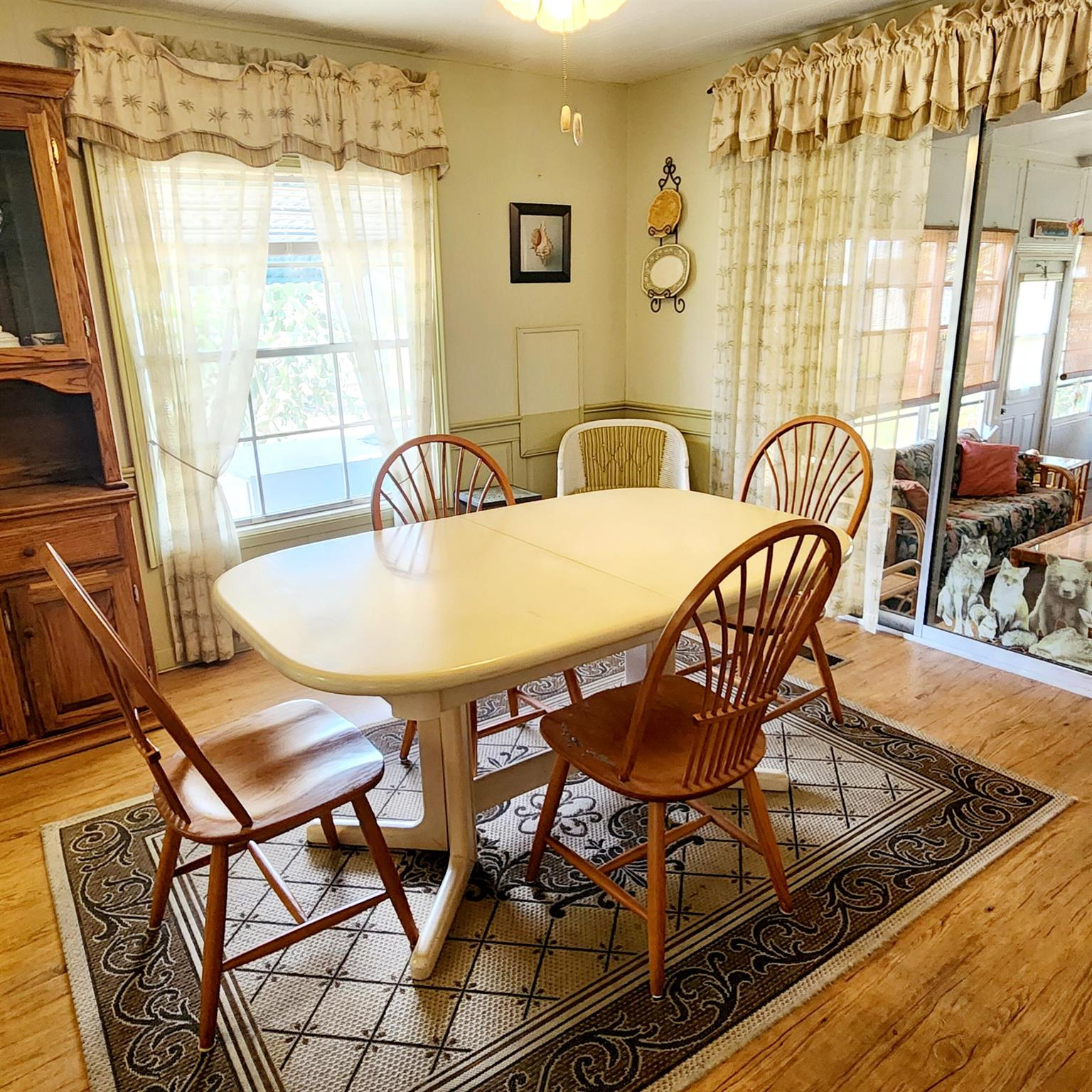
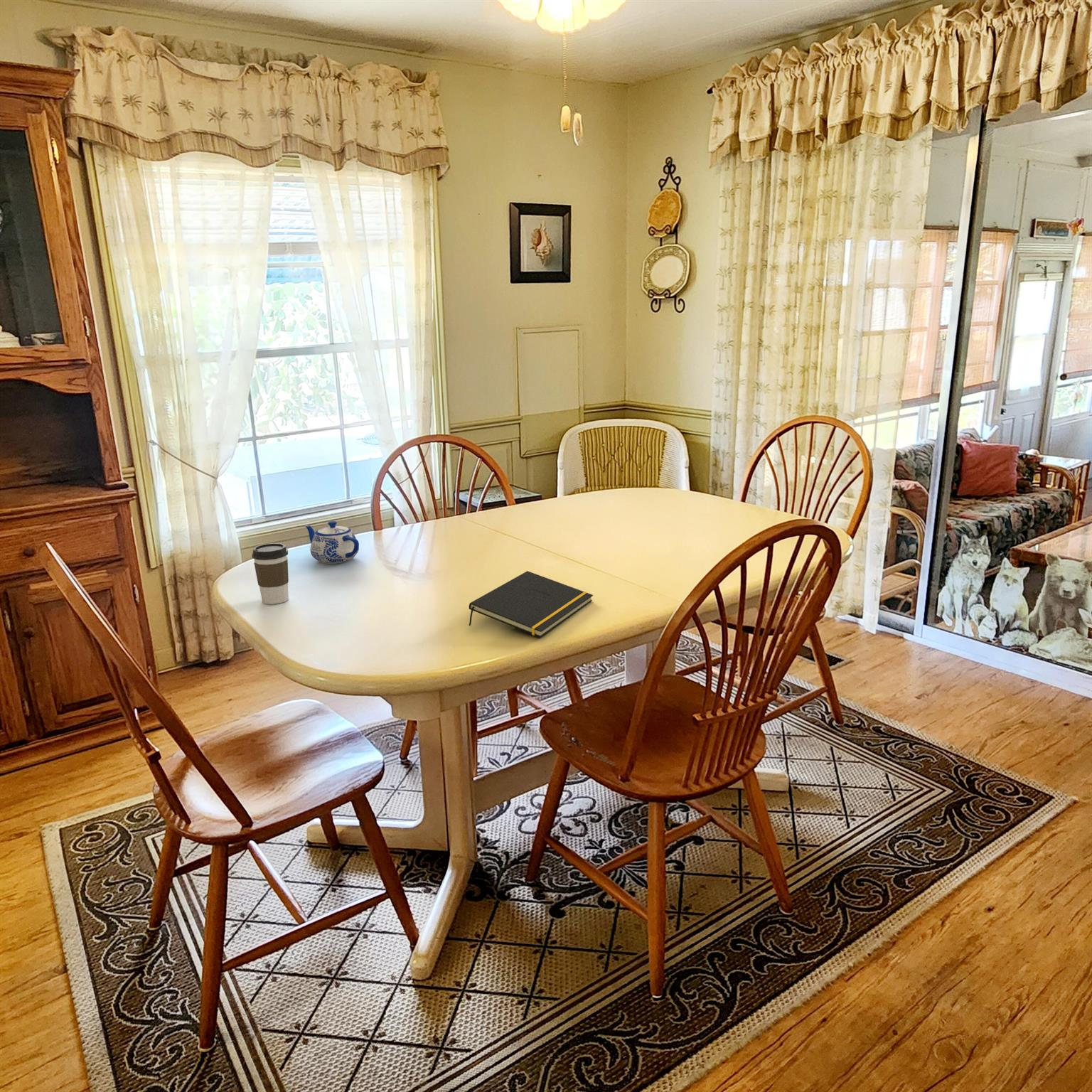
+ teapot [304,520,360,564]
+ coffee cup [252,542,289,605]
+ notepad [468,570,594,638]
